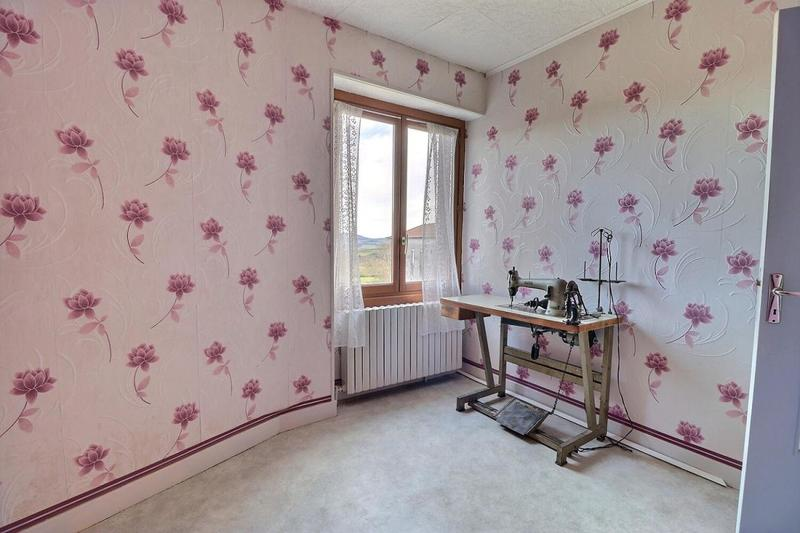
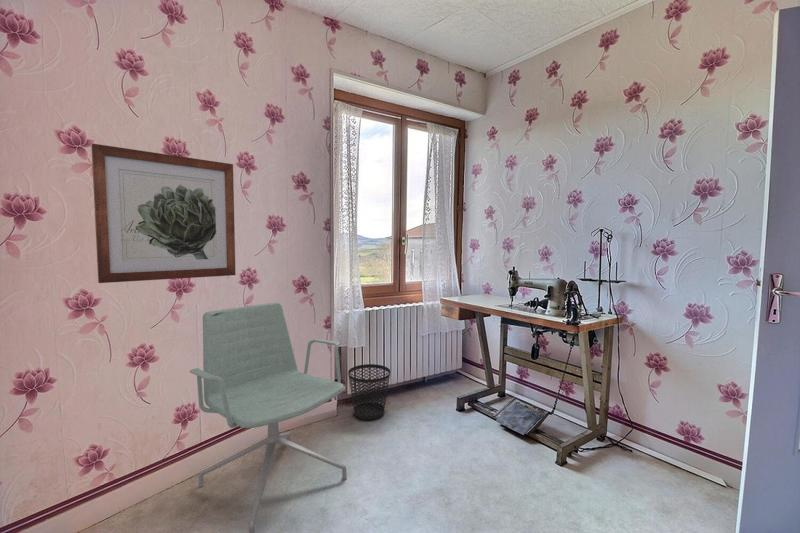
+ office chair [189,301,348,533]
+ wastebasket [347,363,391,421]
+ wall art [90,143,236,284]
